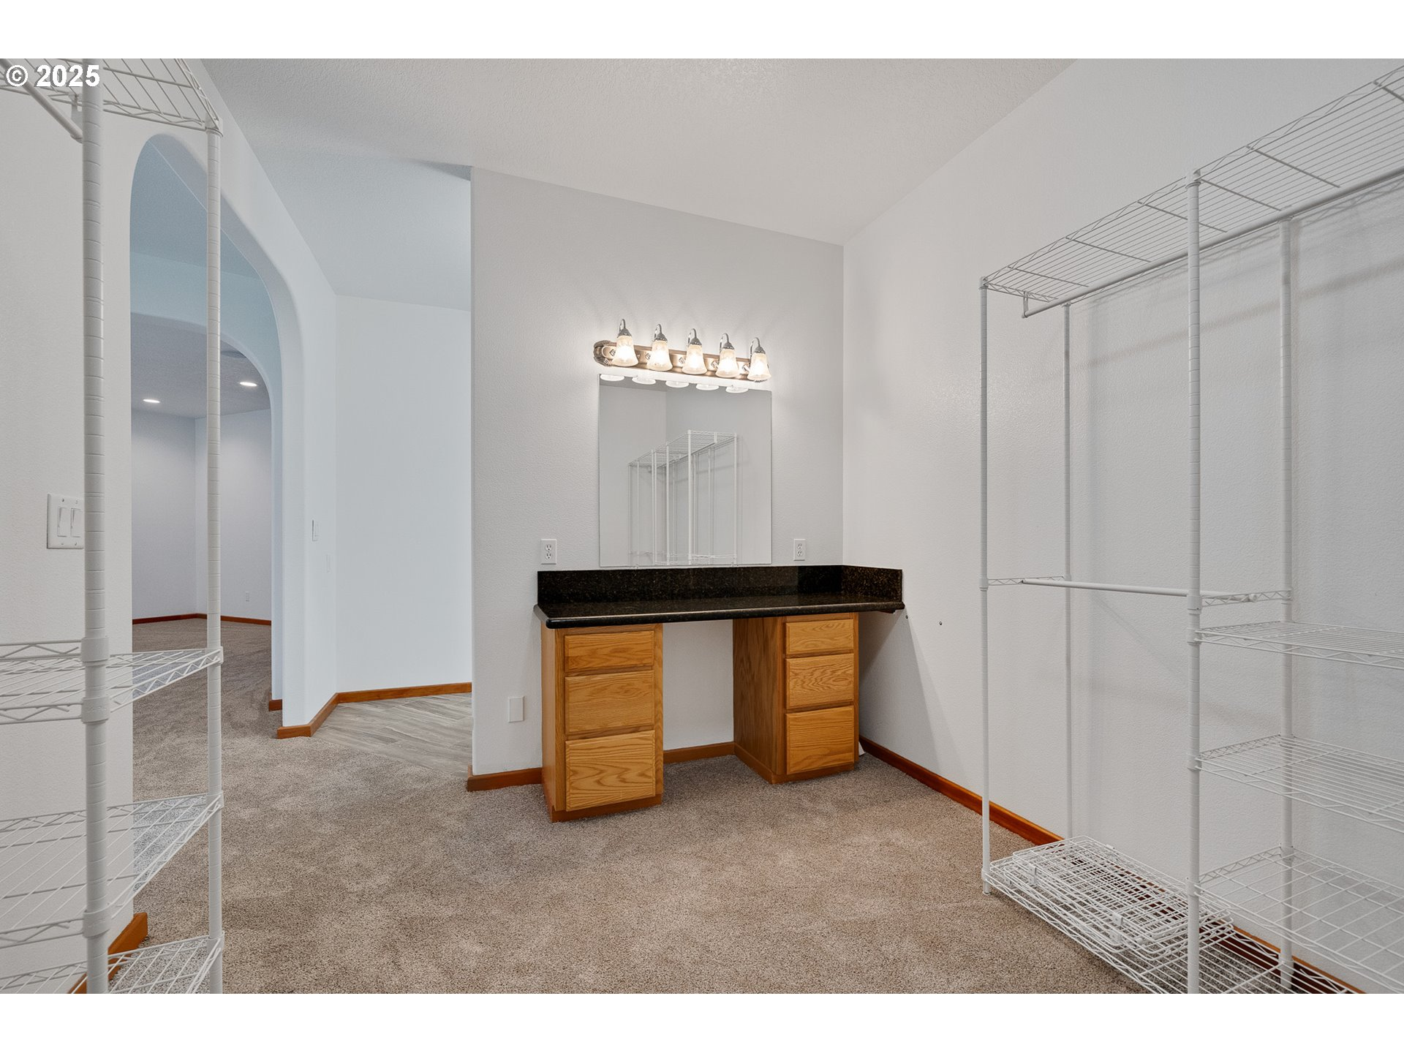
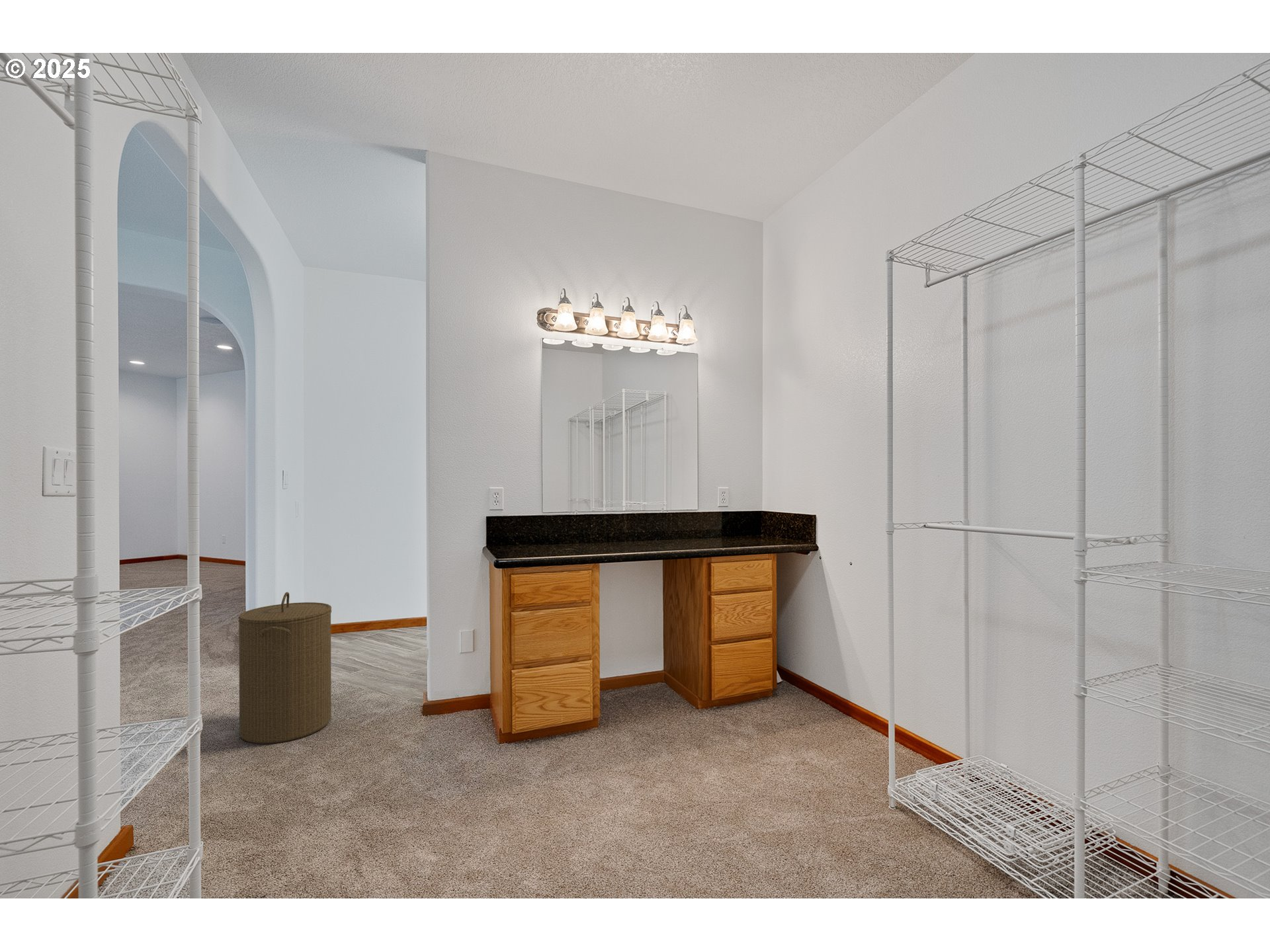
+ laundry hamper [237,591,332,744]
